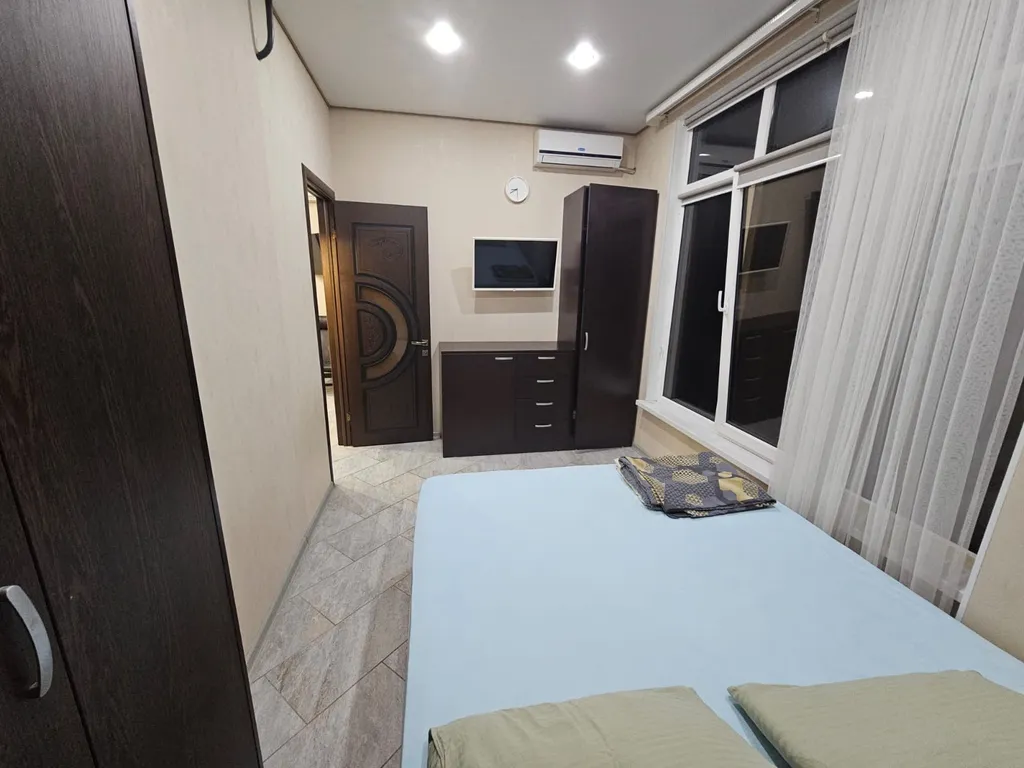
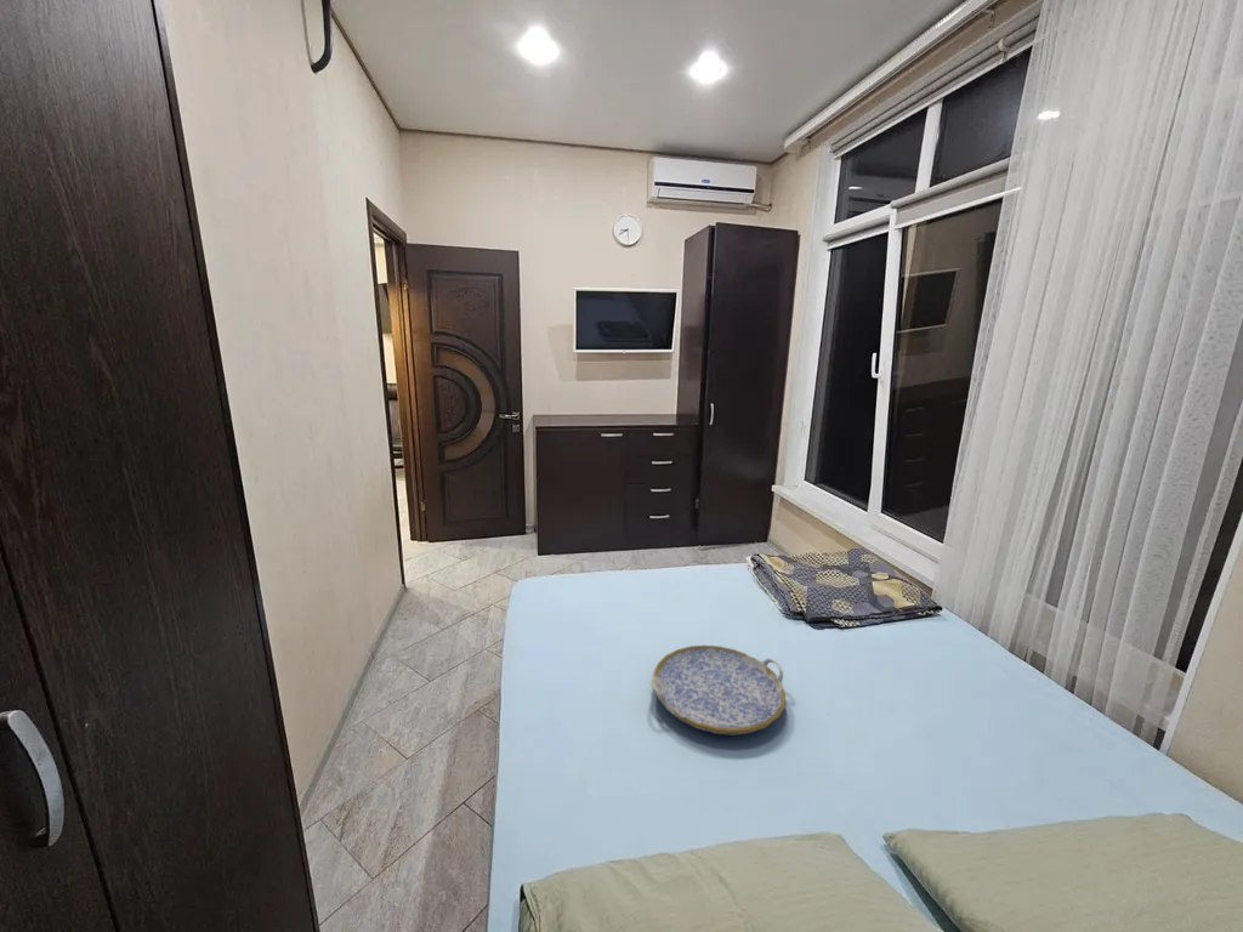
+ serving tray [649,644,787,737]
